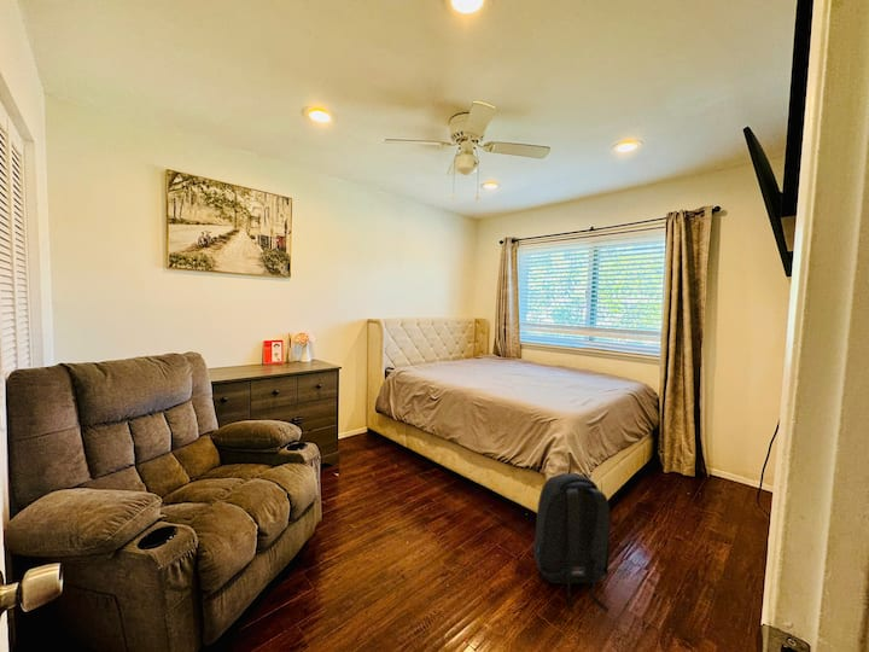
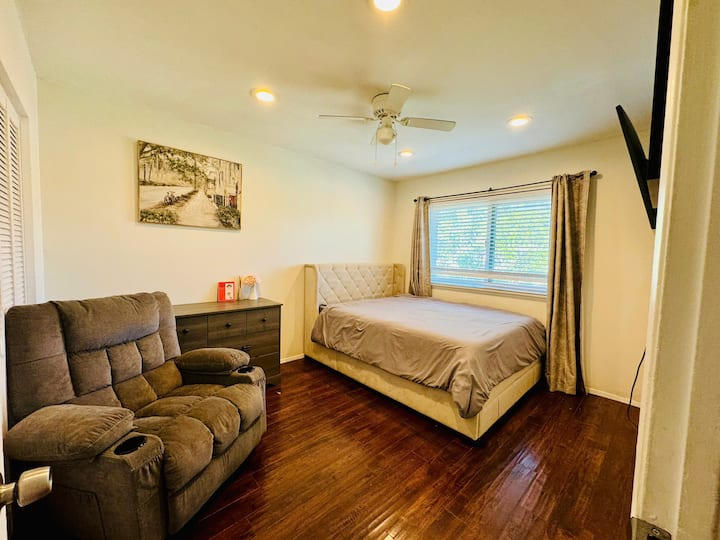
- backpack [532,472,612,612]
